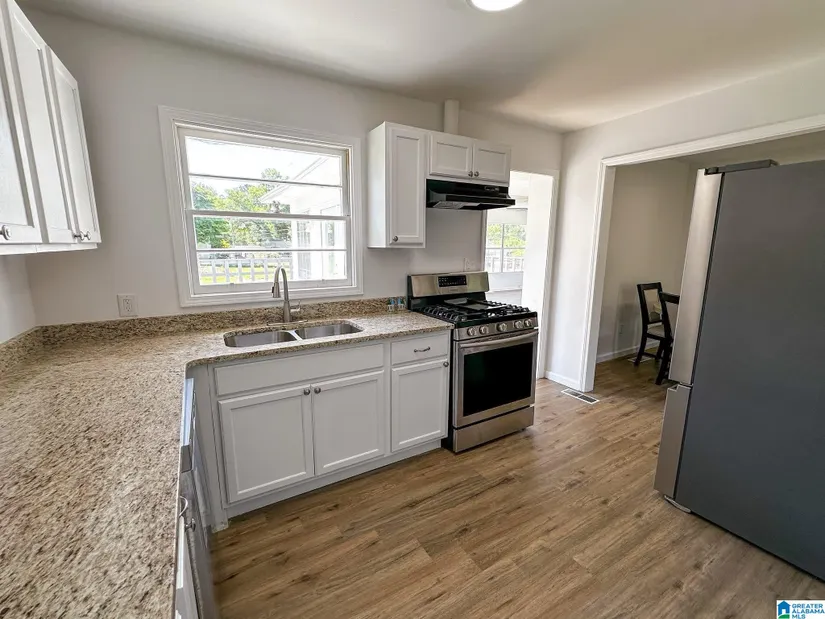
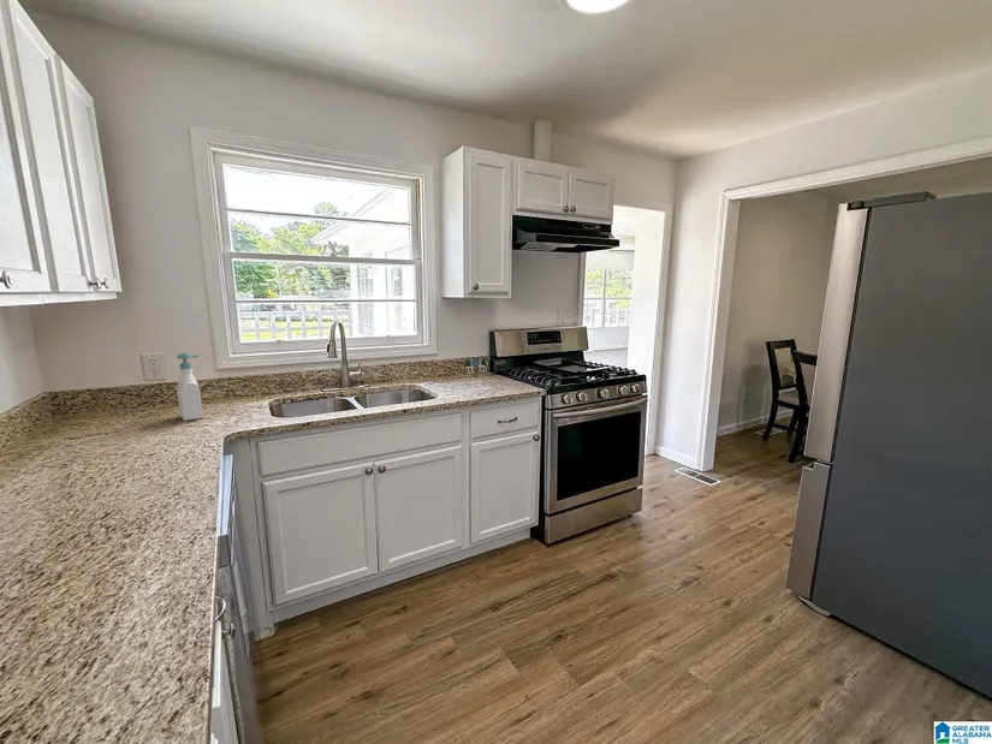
+ soap bottle [176,352,204,422]
